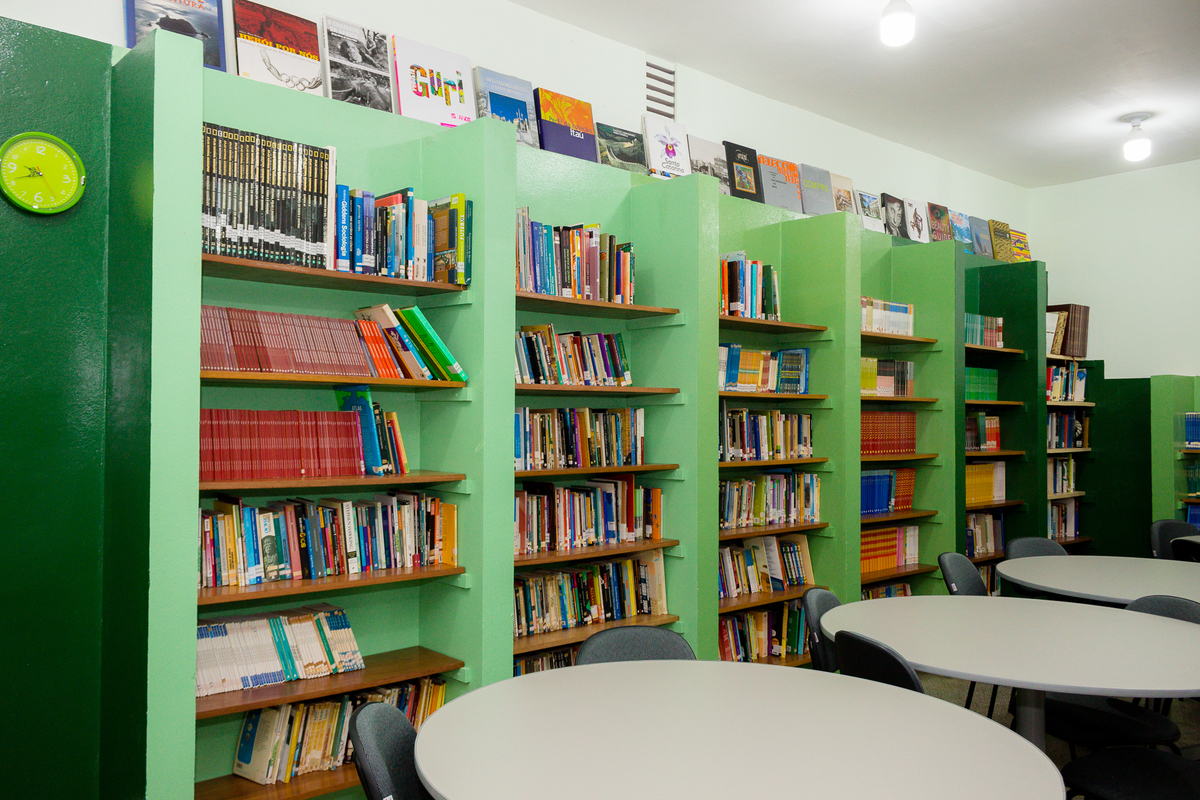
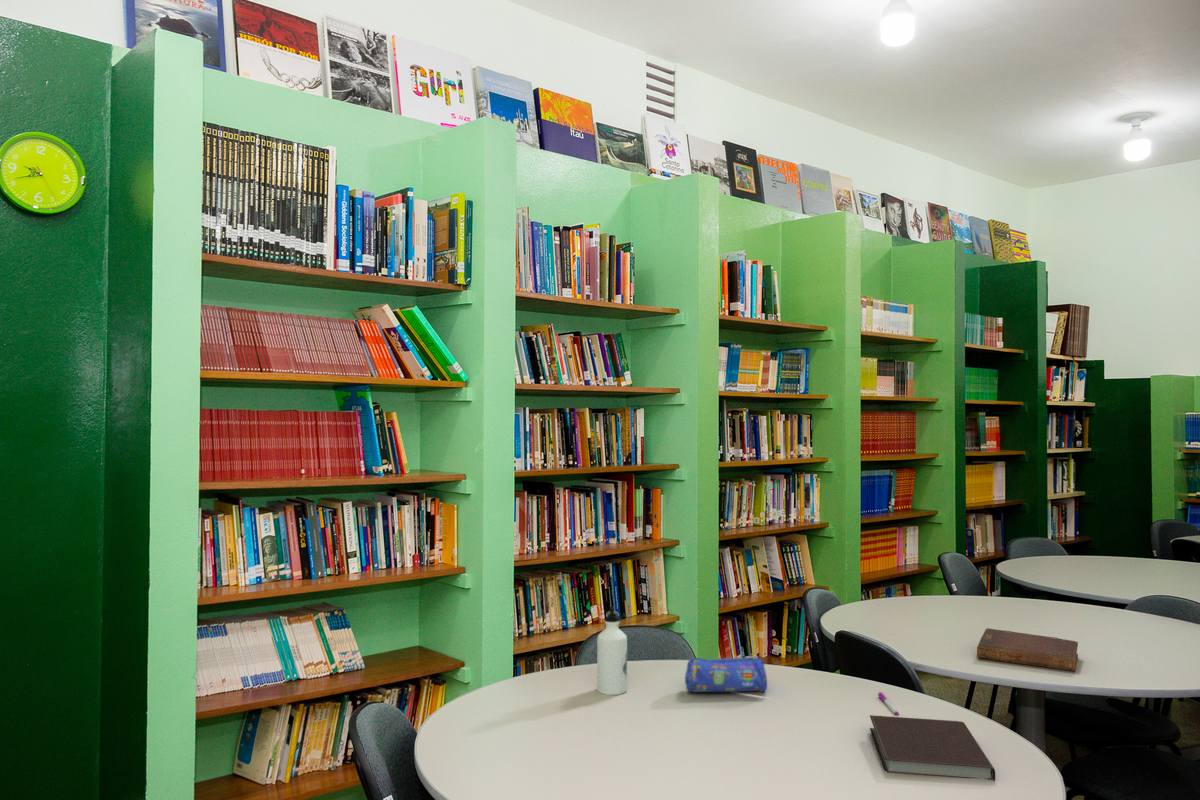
+ notebook [869,714,996,782]
+ pen [877,691,900,716]
+ diary [976,627,1079,672]
+ water bottle [596,606,628,696]
+ pencil case [684,654,768,693]
